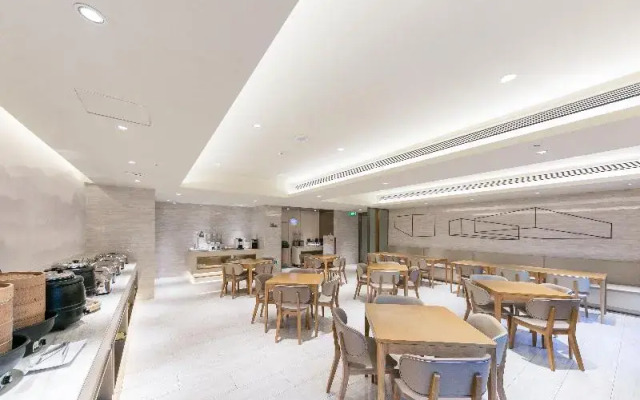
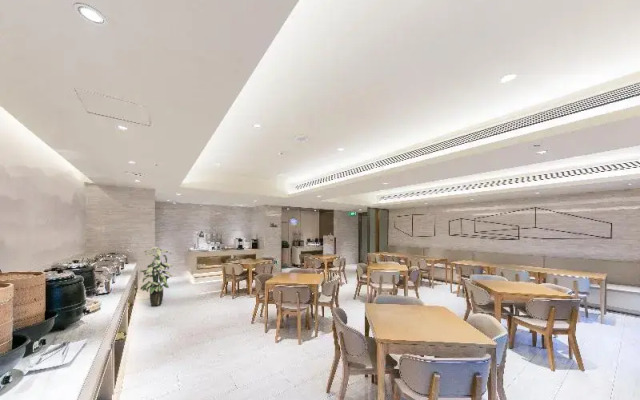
+ indoor plant [139,246,173,307]
